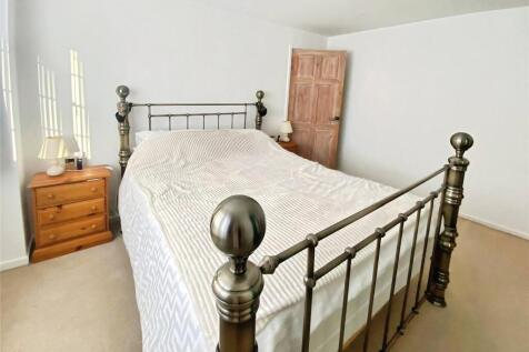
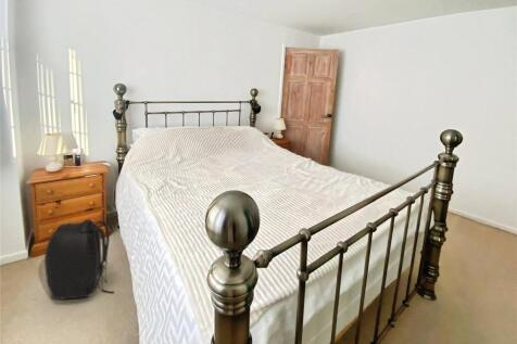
+ backpack [43,218,115,300]
